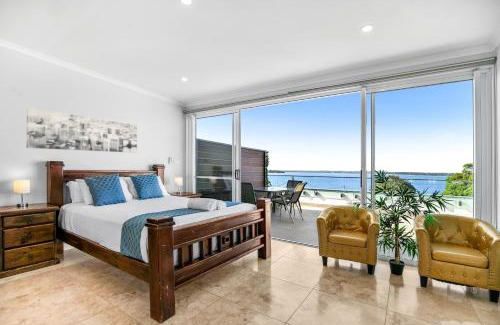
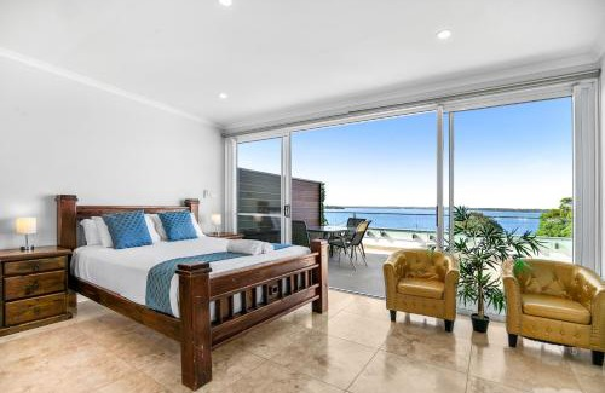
- wall art [26,107,138,154]
